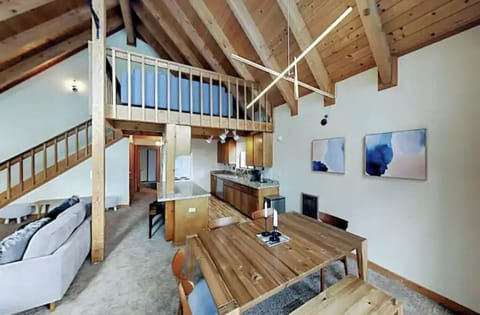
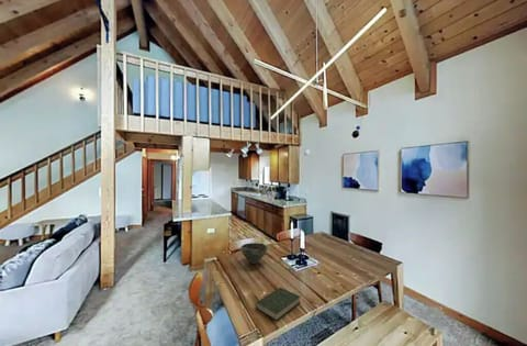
+ book [255,287,301,322]
+ bowl [239,242,269,265]
